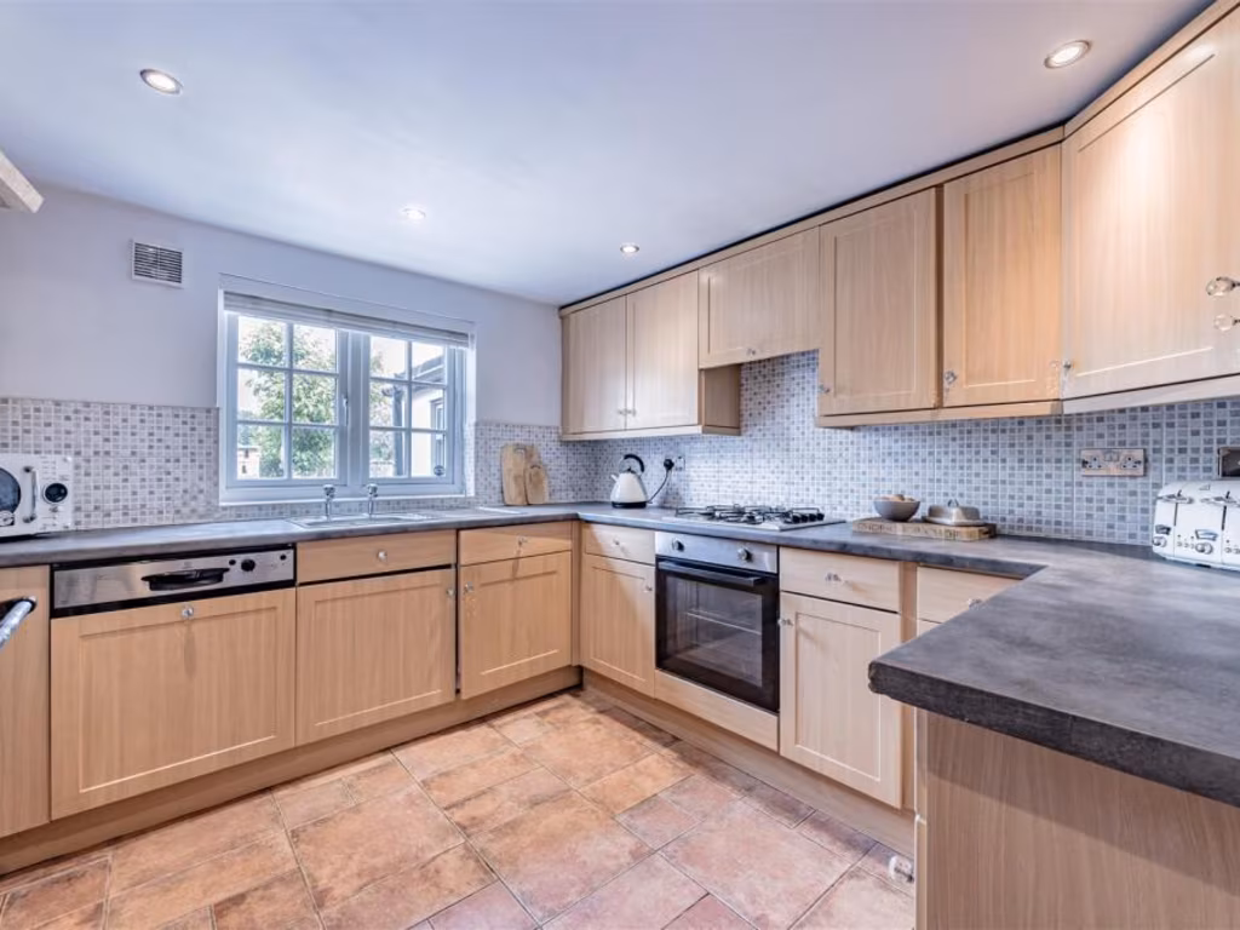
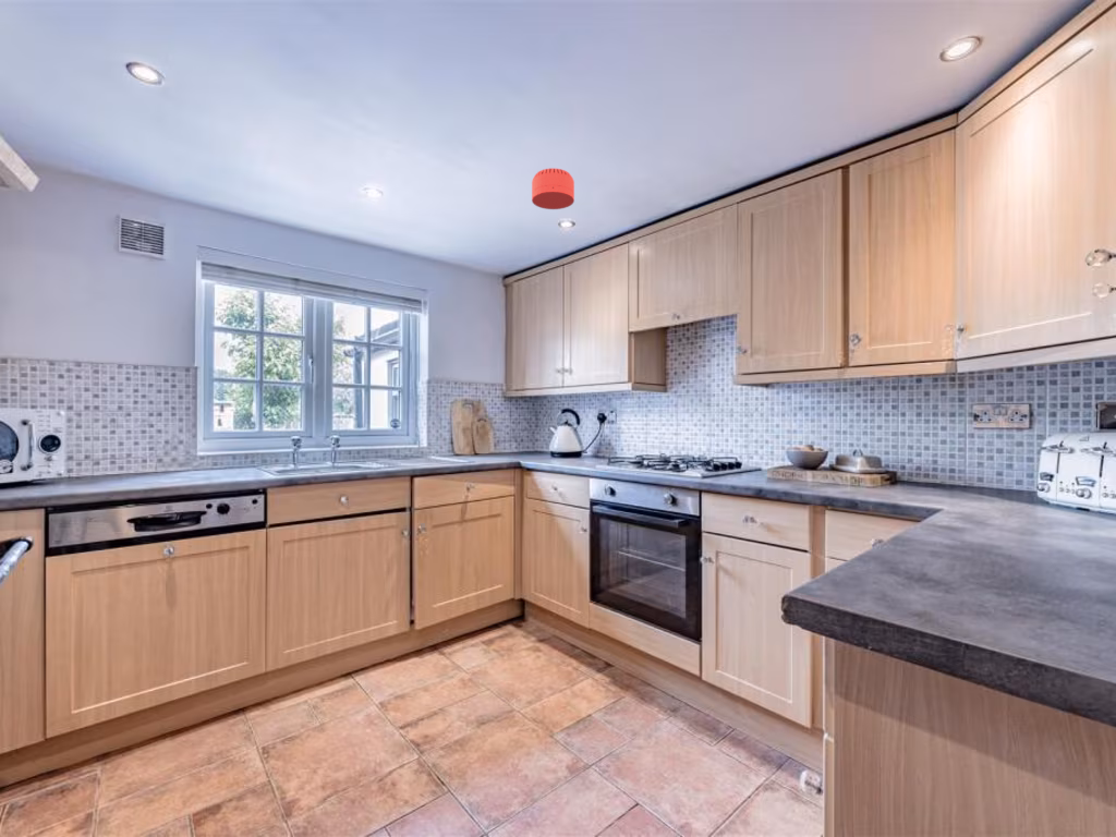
+ smoke detector [531,167,575,210]
